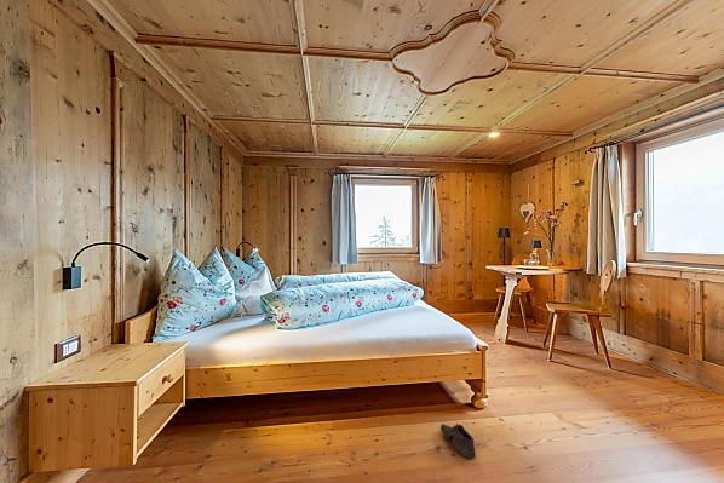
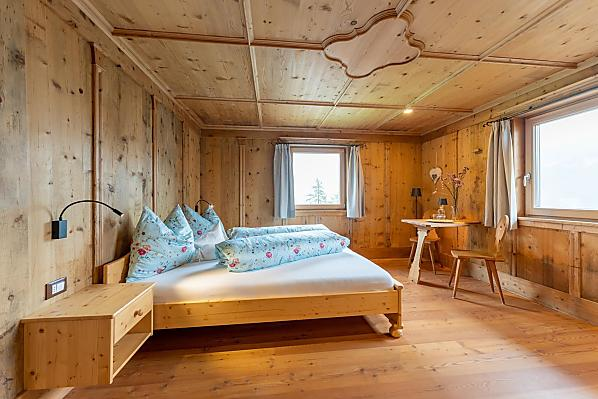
- shoe [439,421,477,459]
